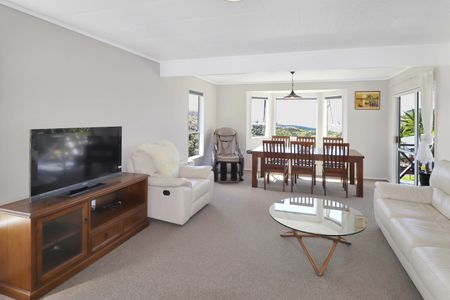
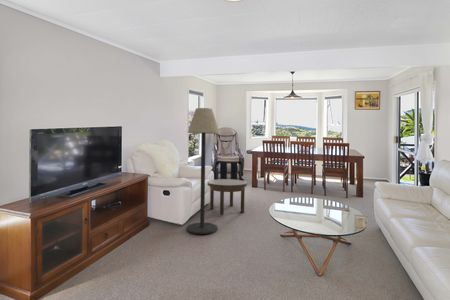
+ side table [206,178,248,216]
+ floor lamp [186,107,220,235]
